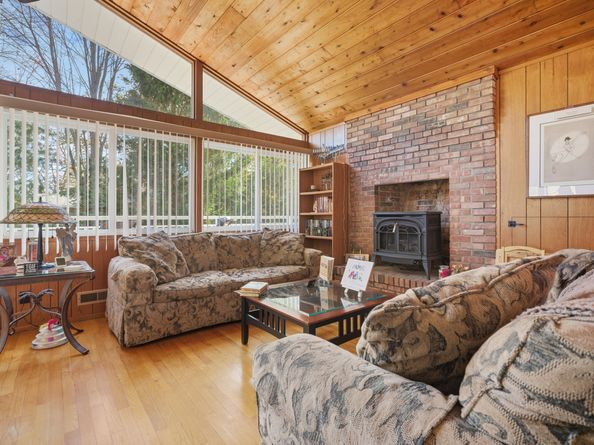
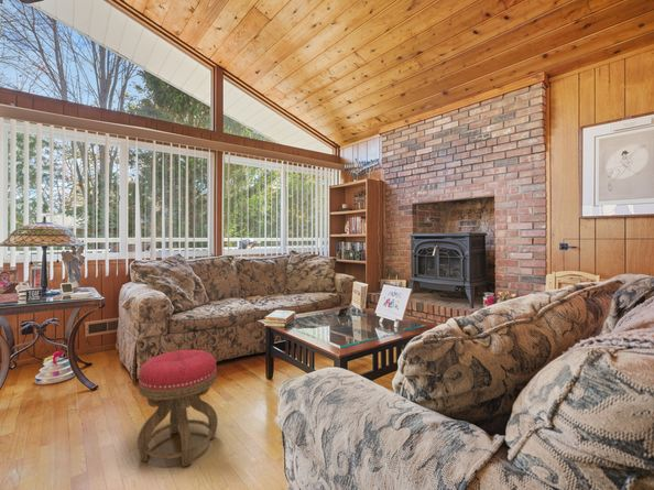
+ stool [137,349,219,468]
